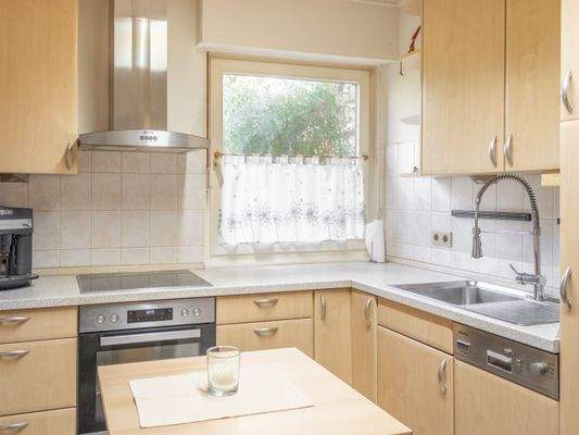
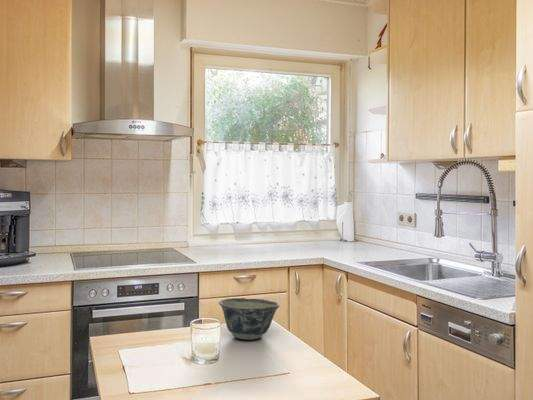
+ bowl [218,297,281,340]
